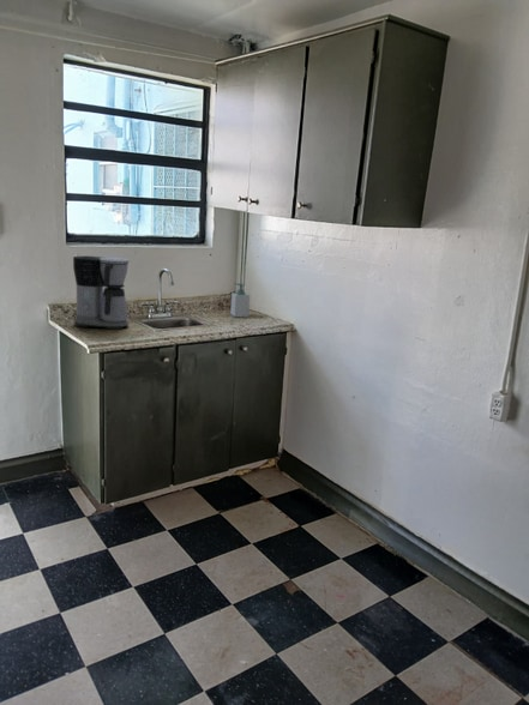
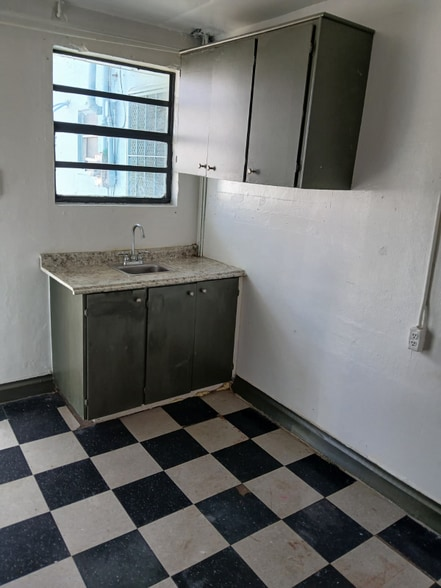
- coffee maker [72,255,130,331]
- soap bottle [229,282,251,319]
